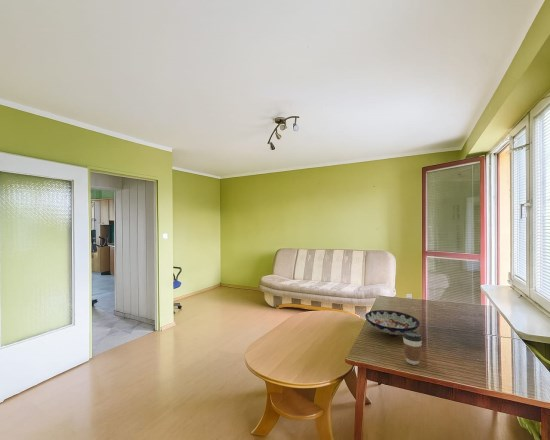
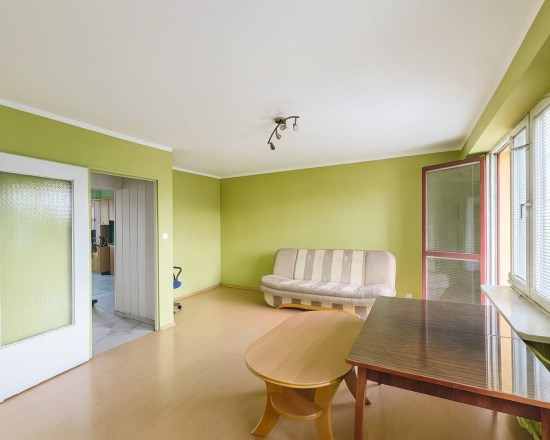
- coffee cup [402,331,423,366]
- bowl [364,309,421,337]
